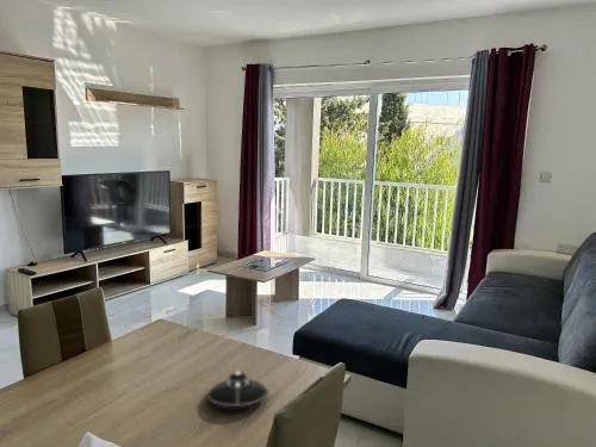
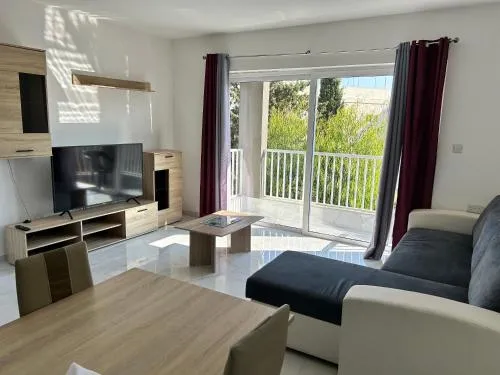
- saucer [206,371,269,408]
